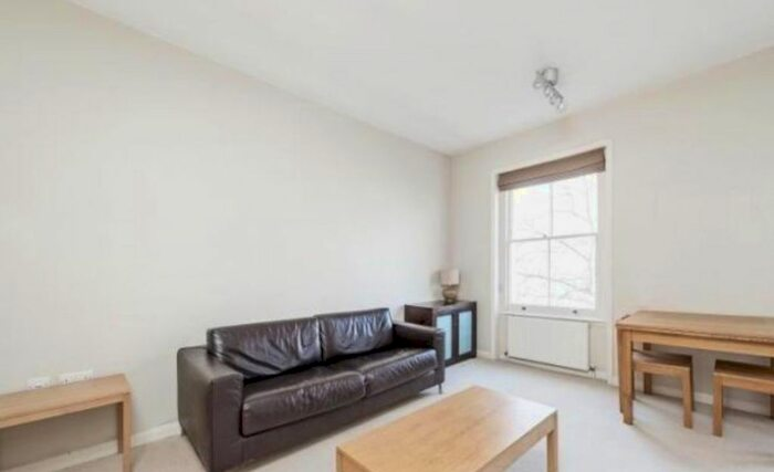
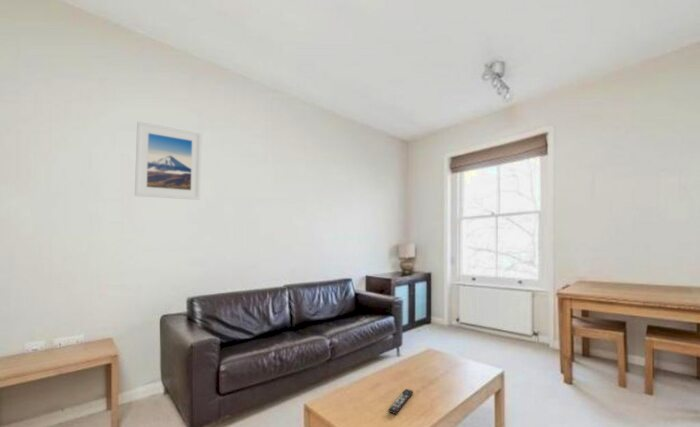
+ remote control [387,388,414,415]
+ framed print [134,121,203,201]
